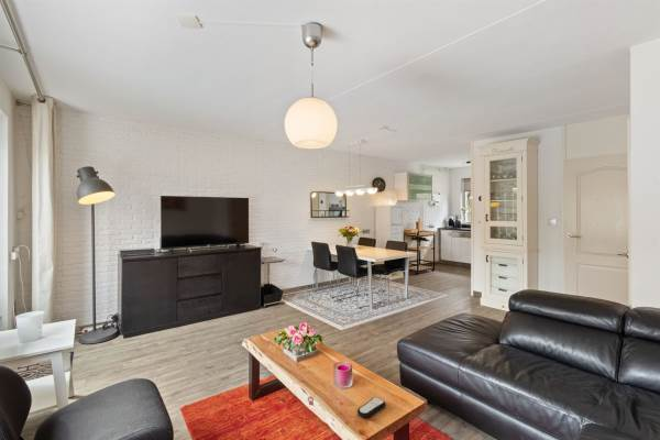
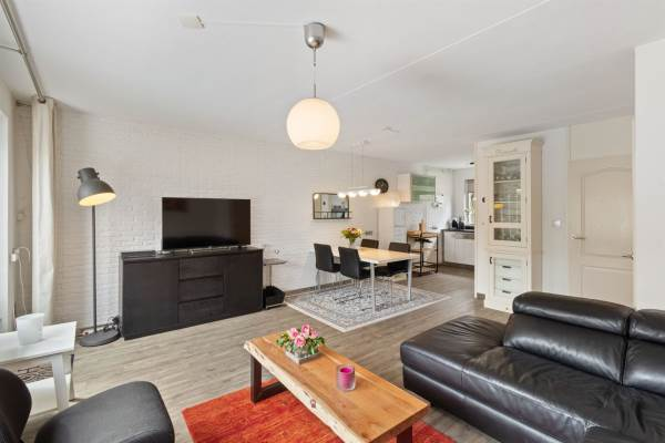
- remote control [356,396,386,419]
